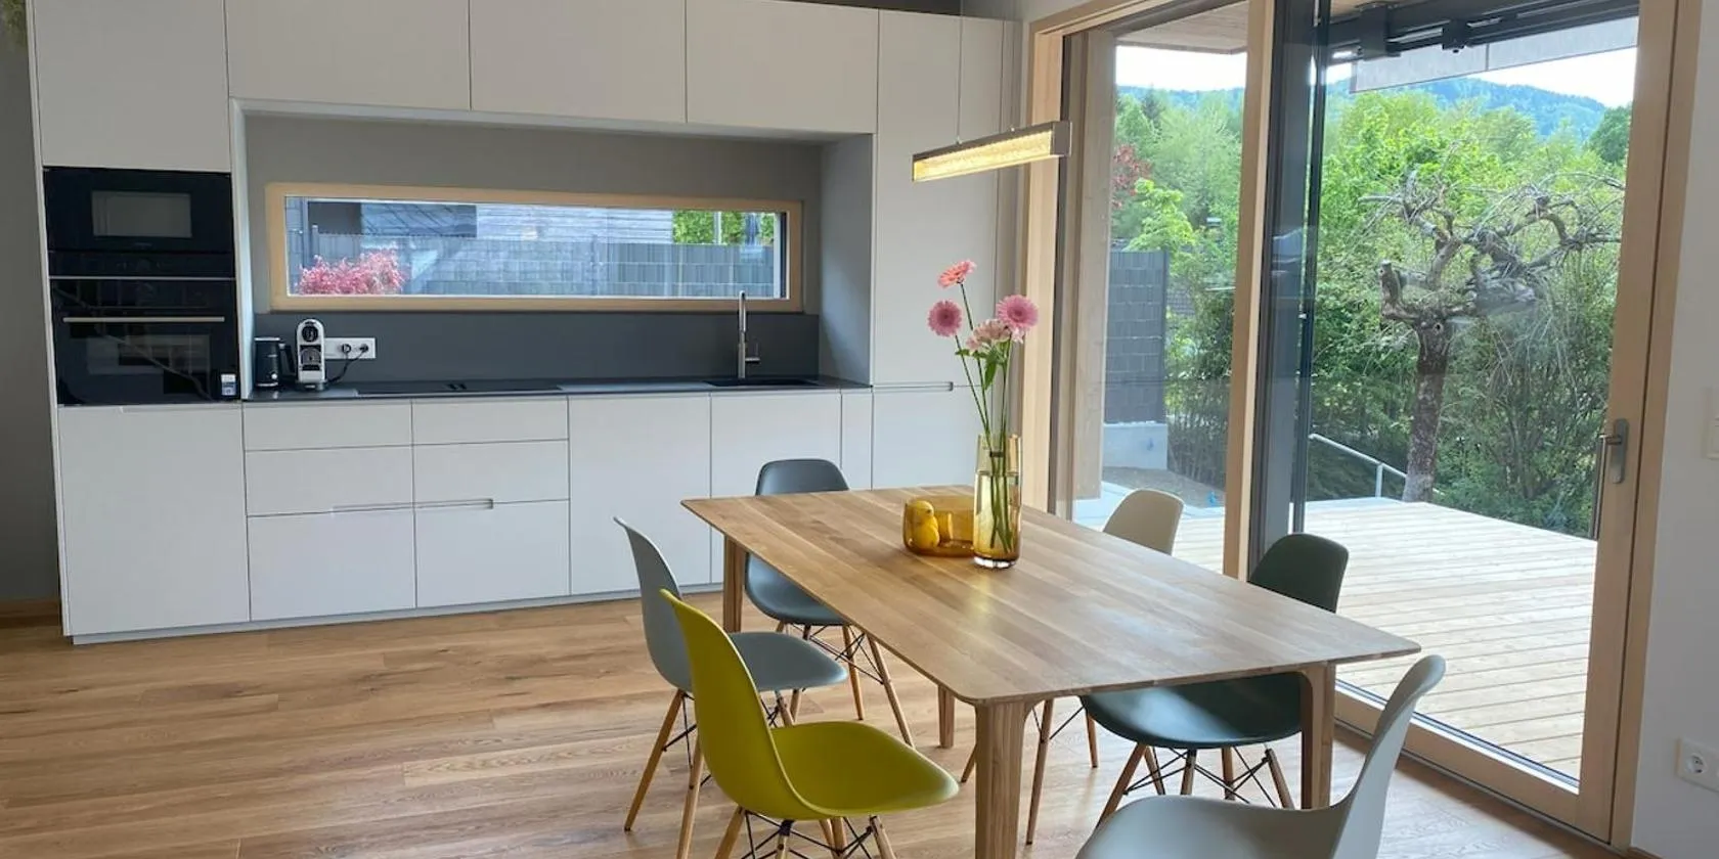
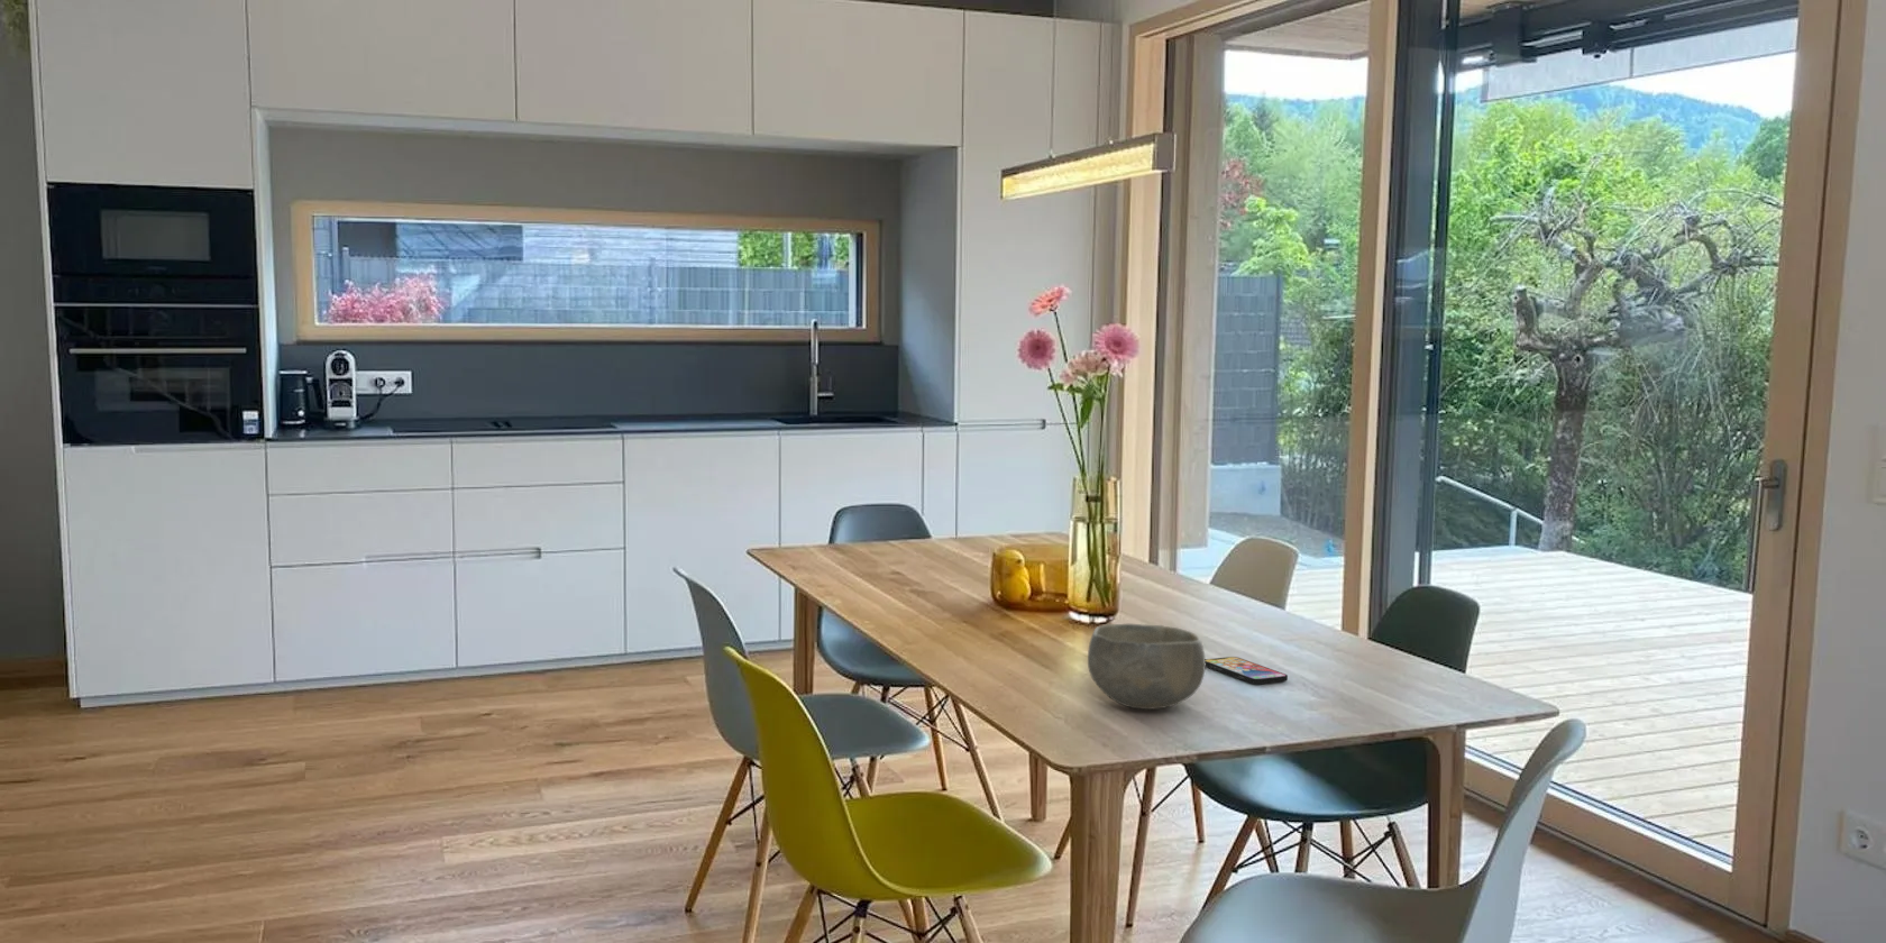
+ smartphone [1204,656,1288,684]
+ bowl [1086,623,1206,711]
